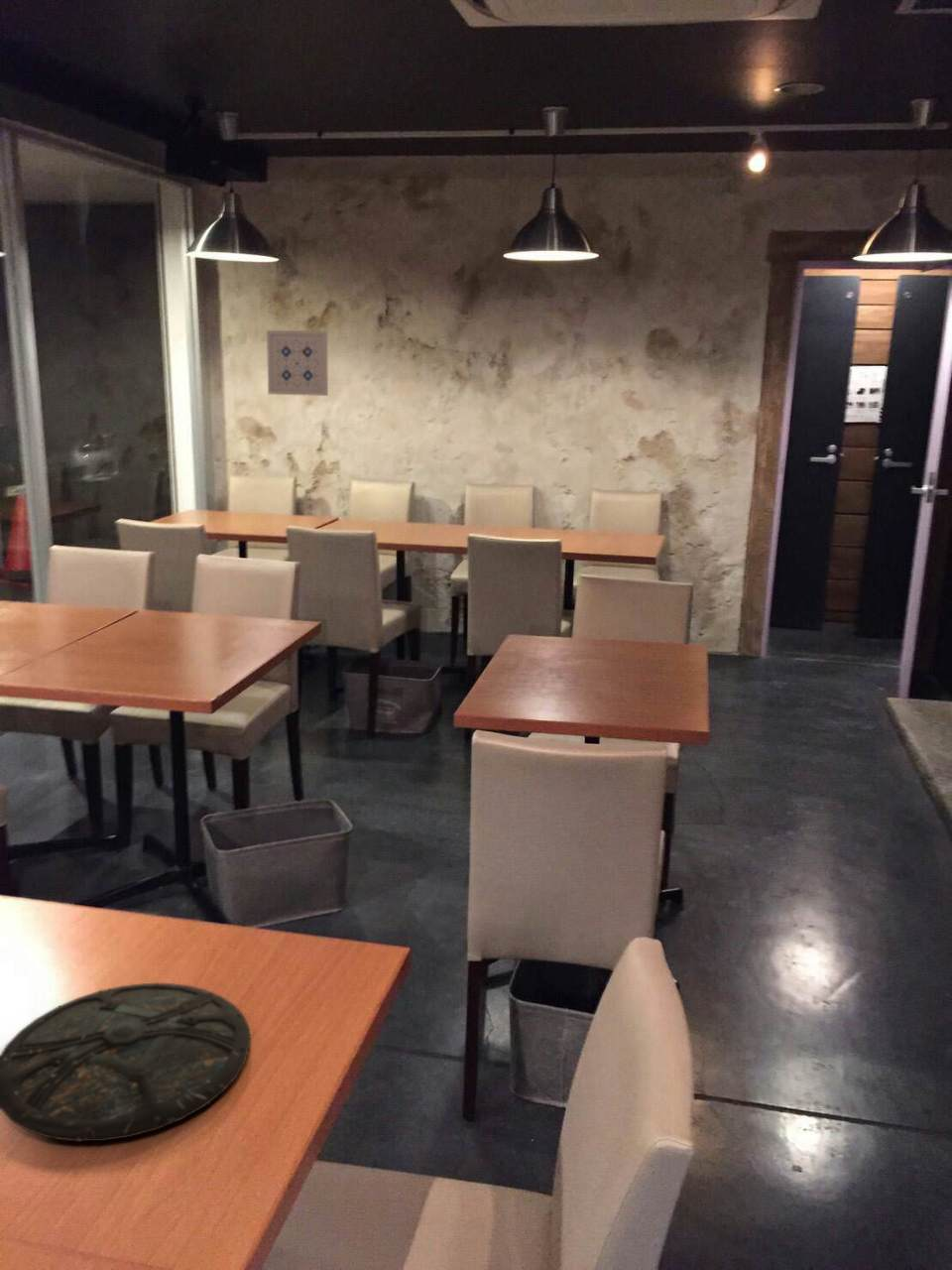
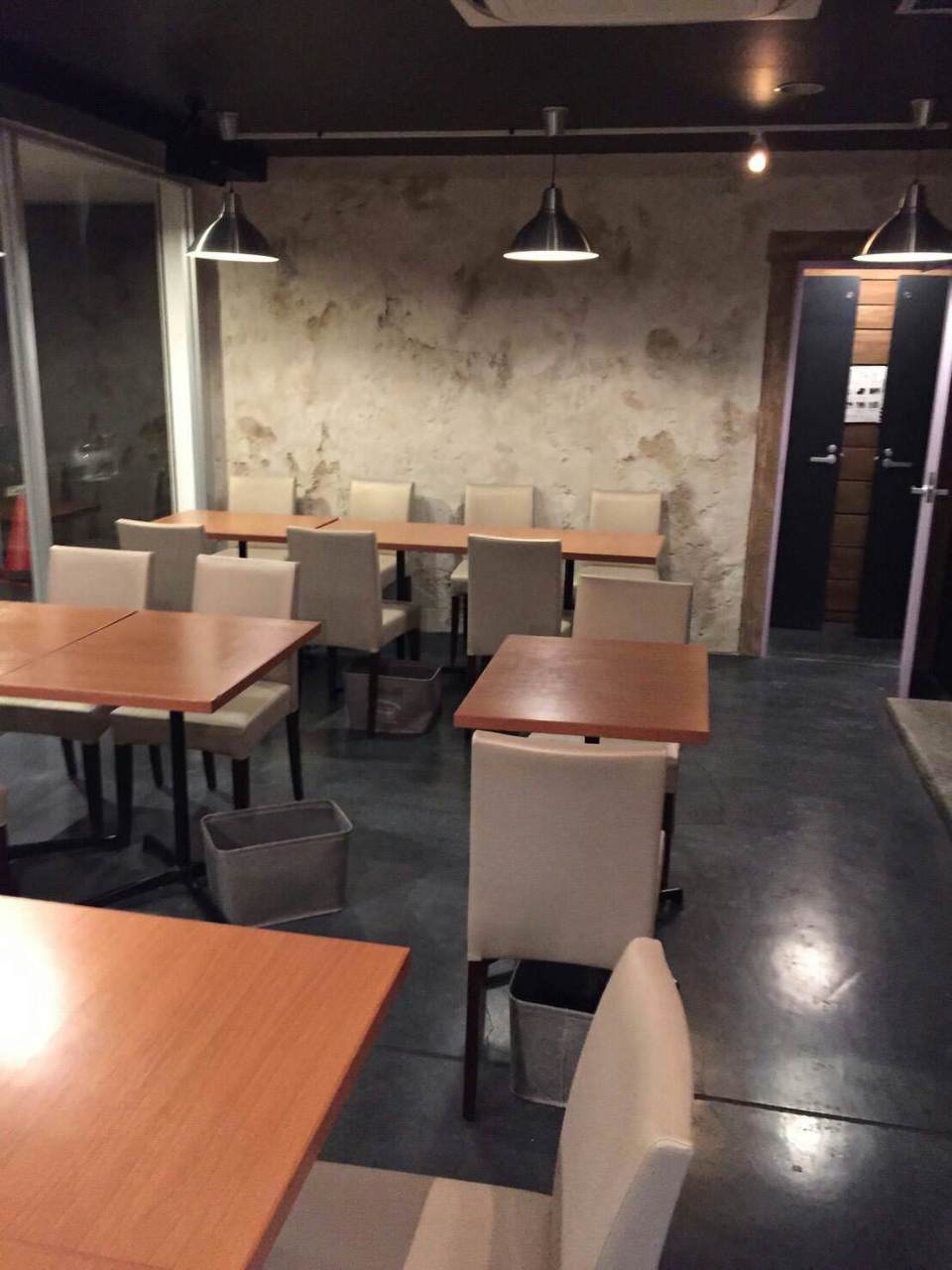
- wall art [266,329,329,397]
- plate [0,982,252,1143]
